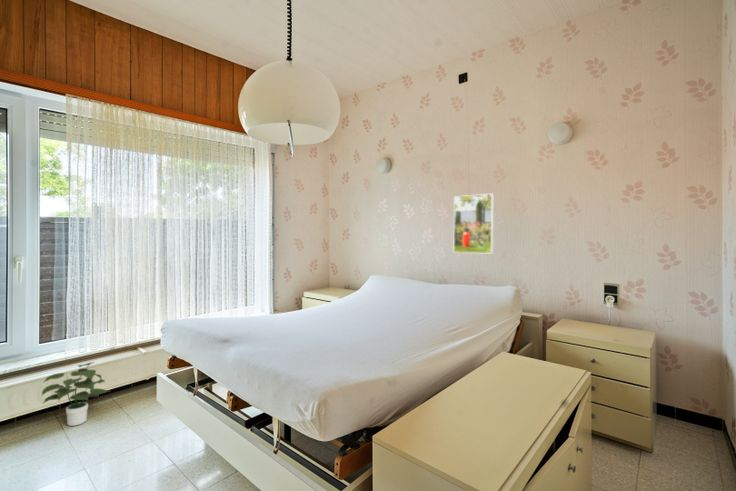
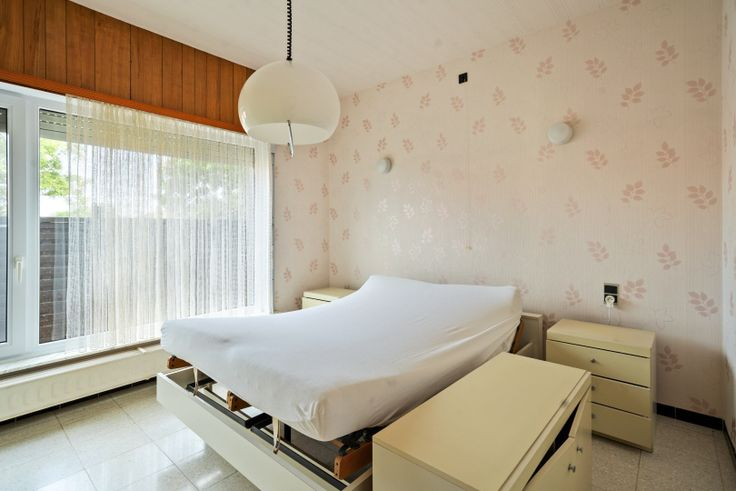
- potted plant [40,361,111,427]
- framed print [453,192,494,254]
